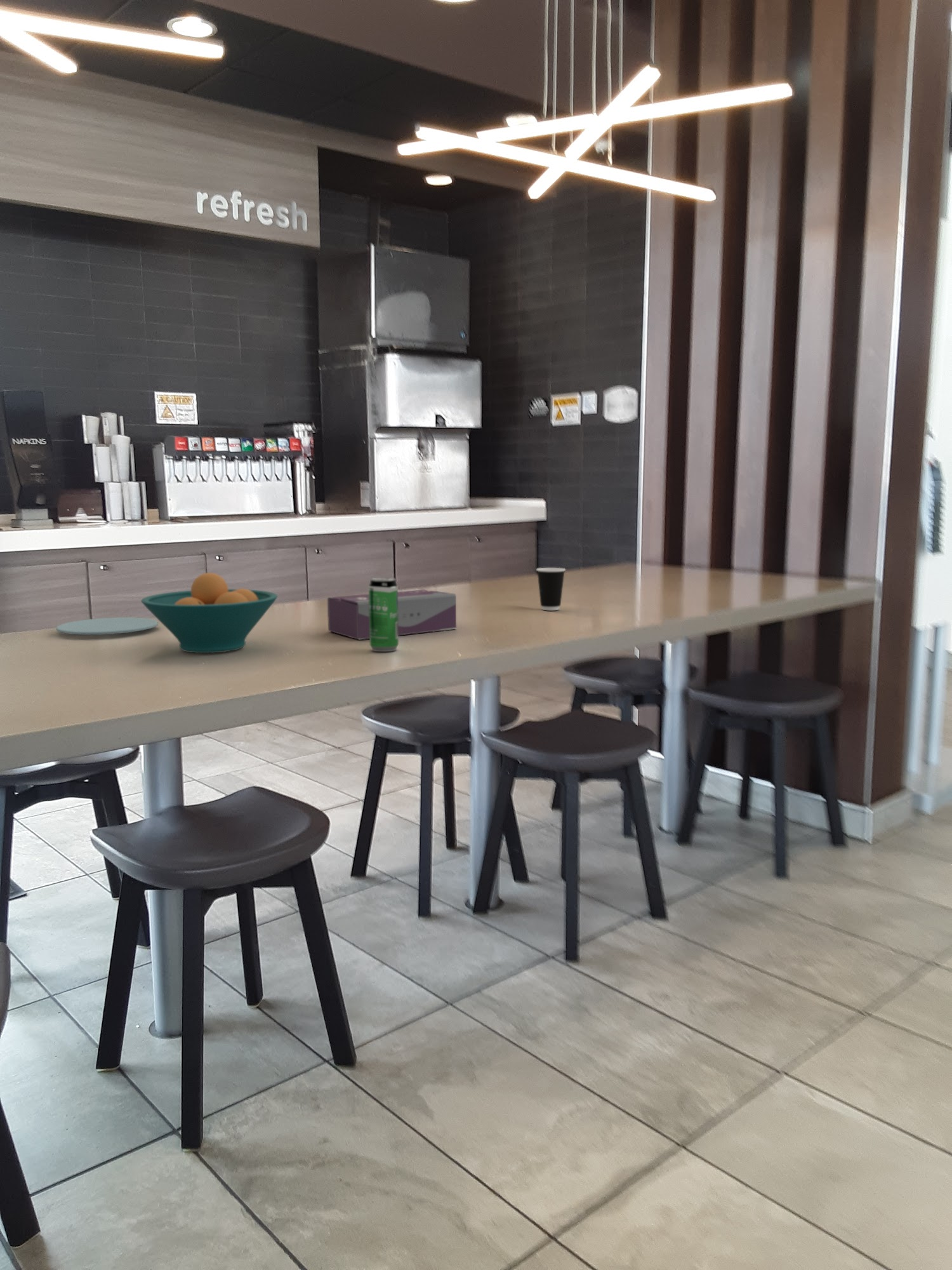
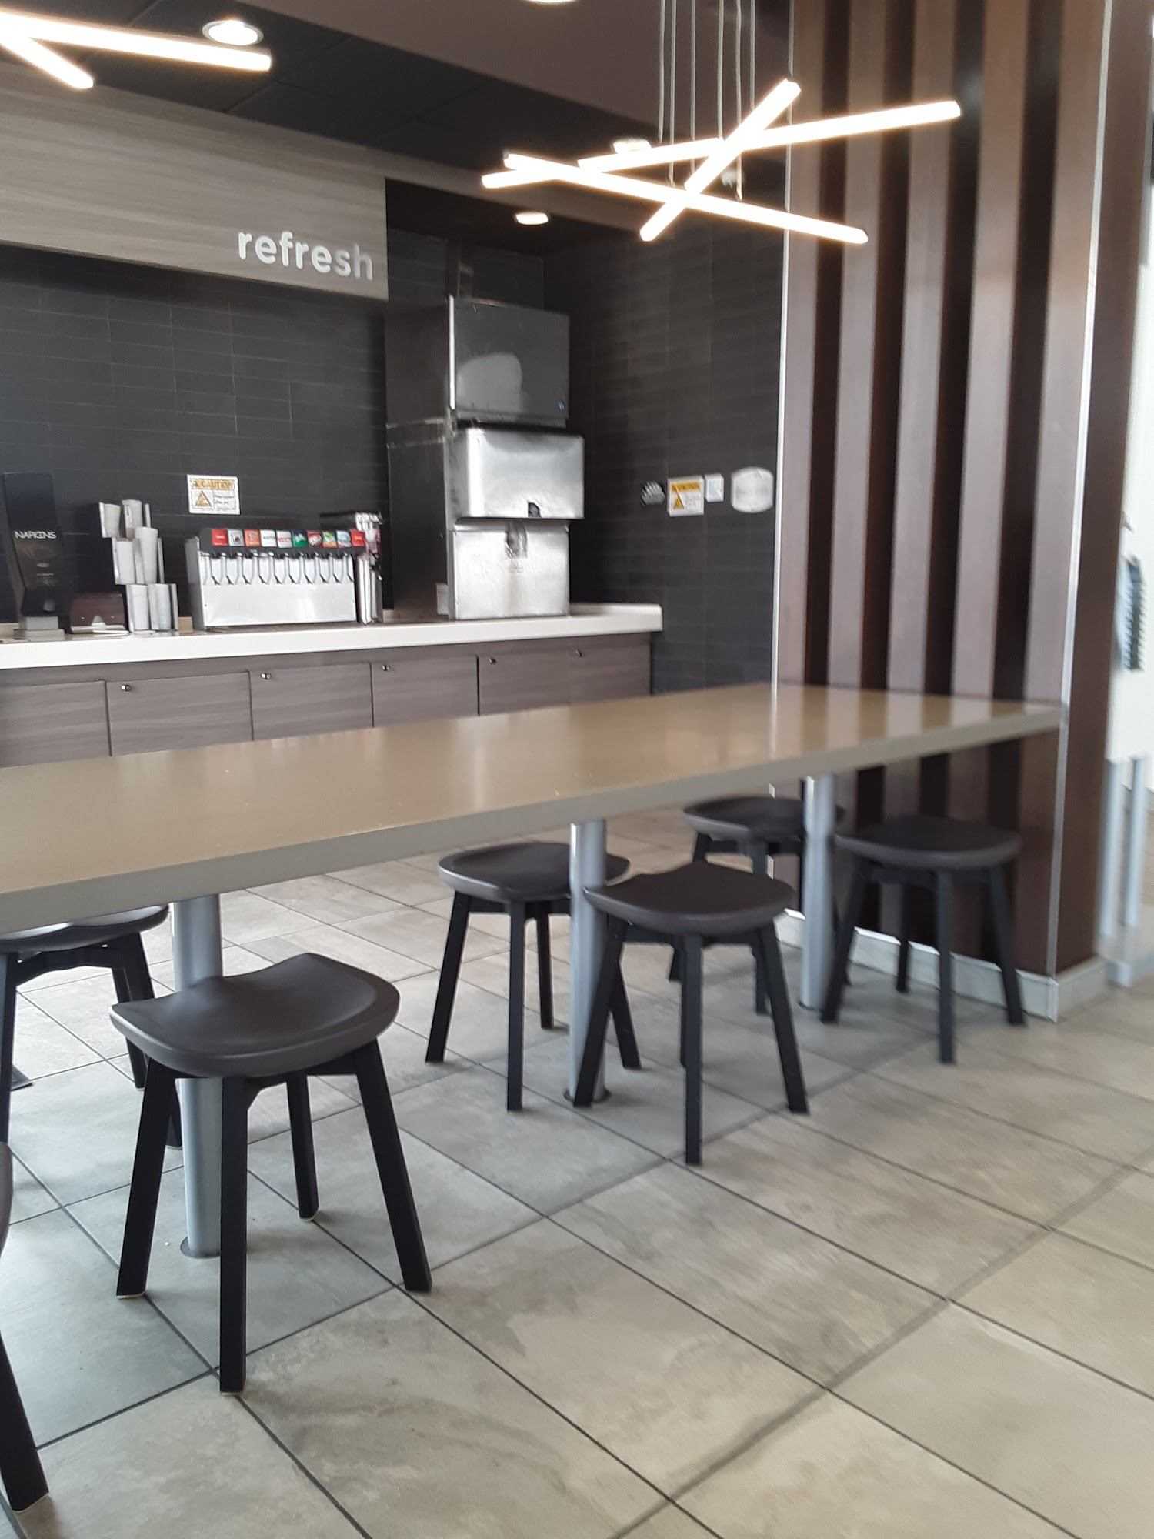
- dixie cup [536,567,566,611]
- beverage can [368,577,399,652]
- tissue box [327,589,457,640]
- fruit bowl [140,572,278,653]
- paper plate [55,617,159,636]
